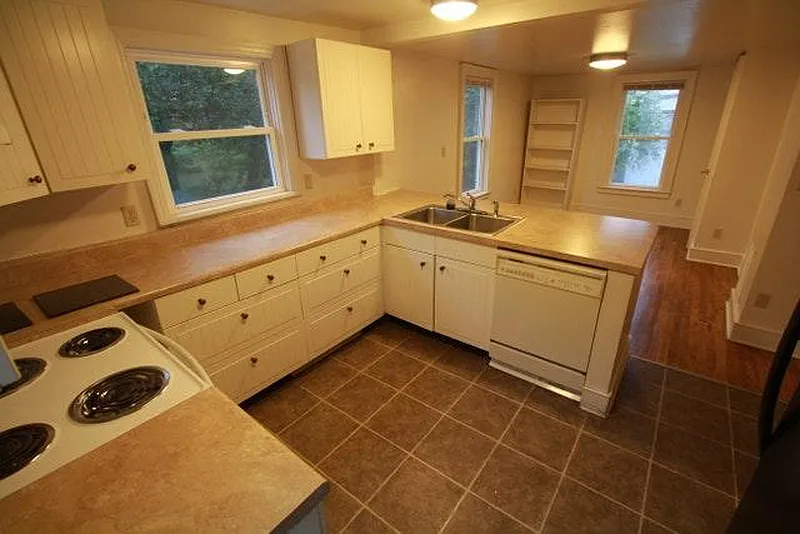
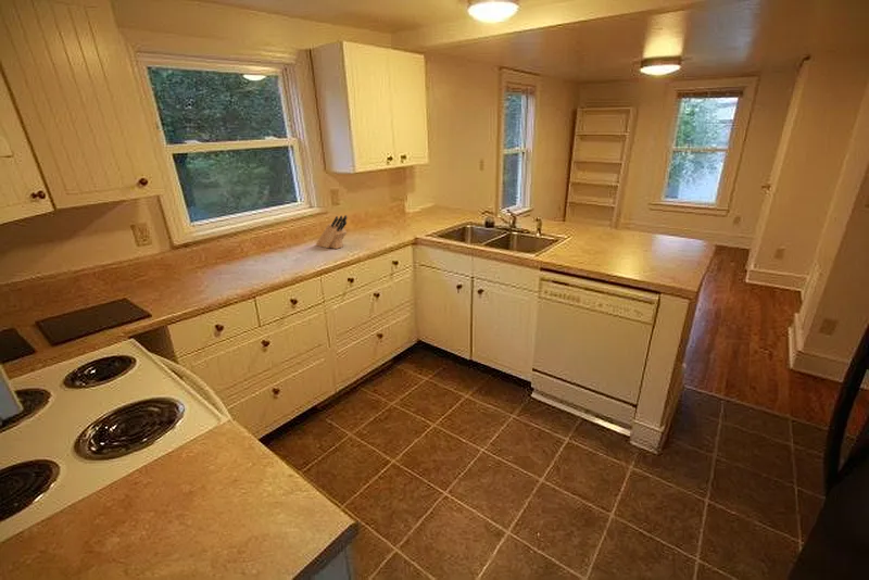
+ knife block [315,214,348,250]
